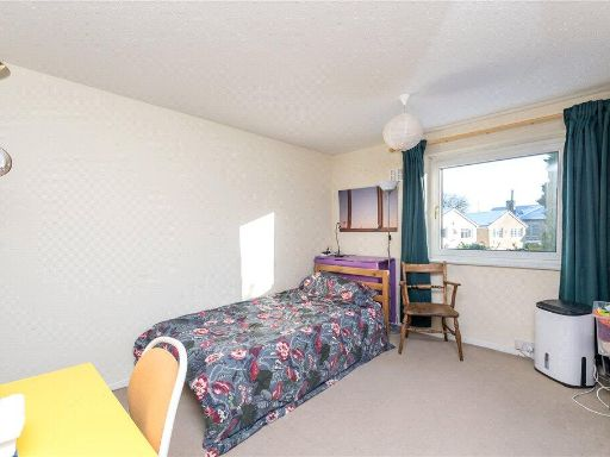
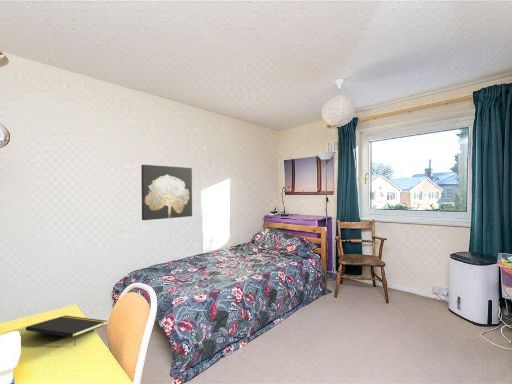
+ wall art [140,164,193,221]
+ notepad [25,315,107,346]
